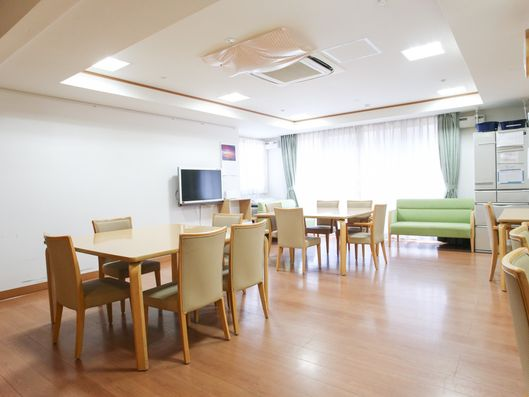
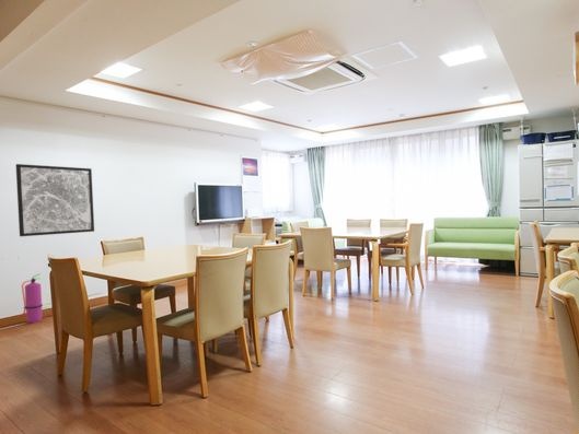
+ wall art [15,163,95,237]
+ fire extinguisher [21,272,44,324]
